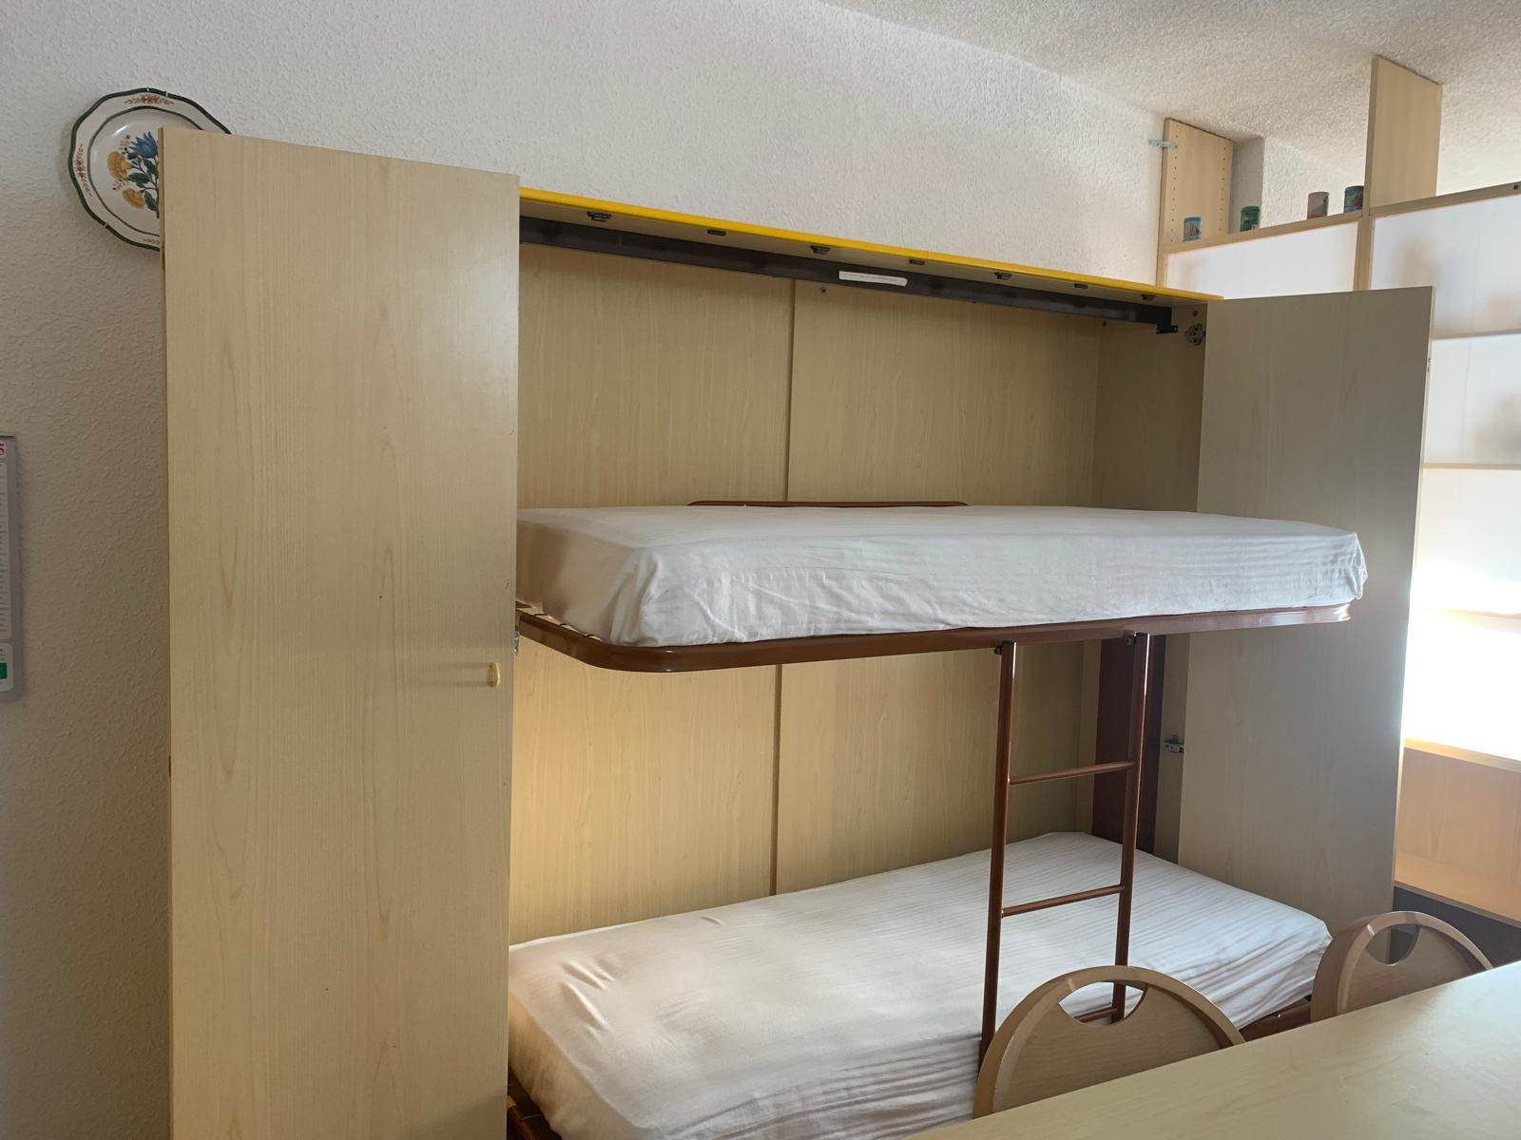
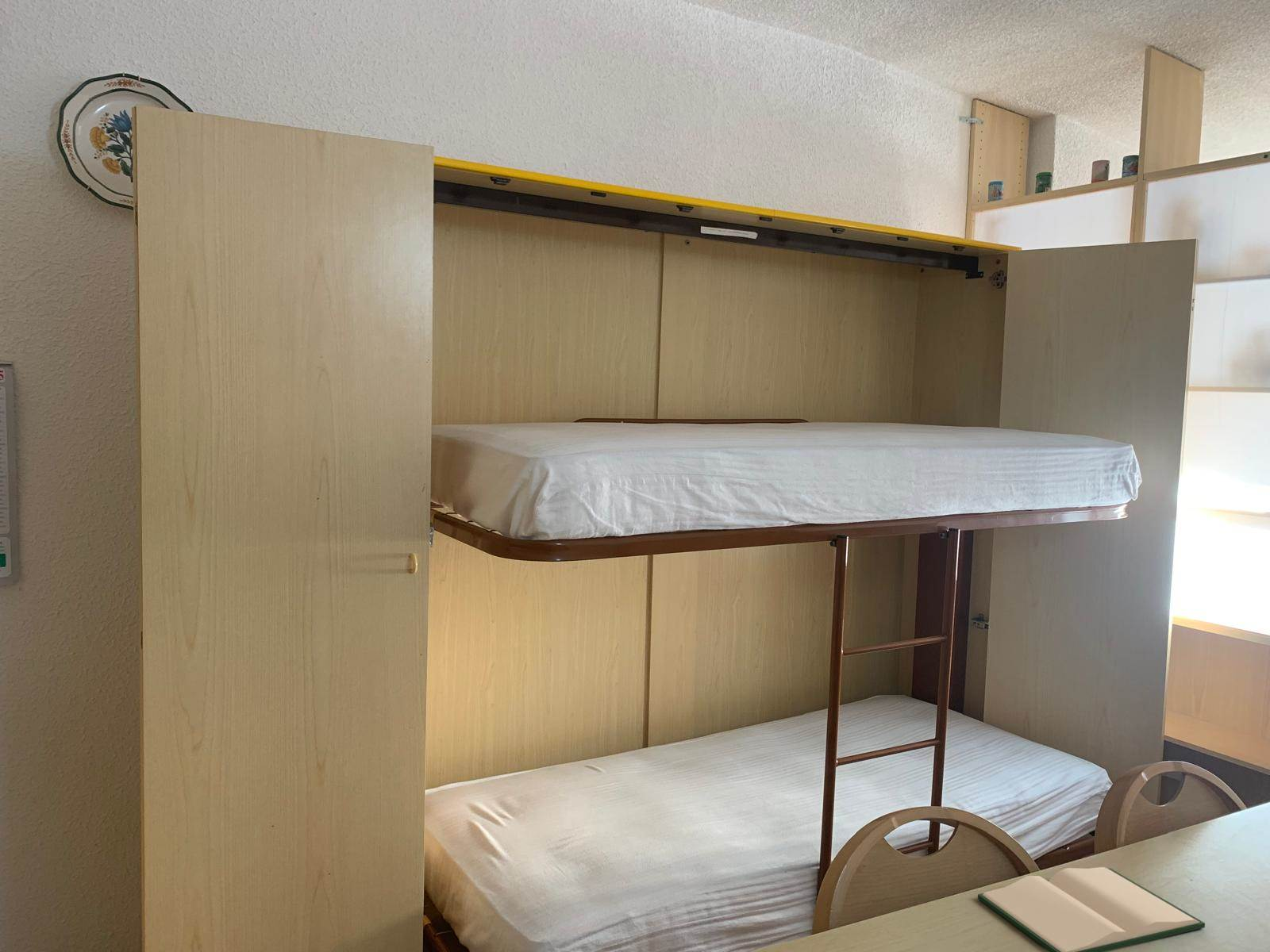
+ hardback book [977,866,1206,952]
